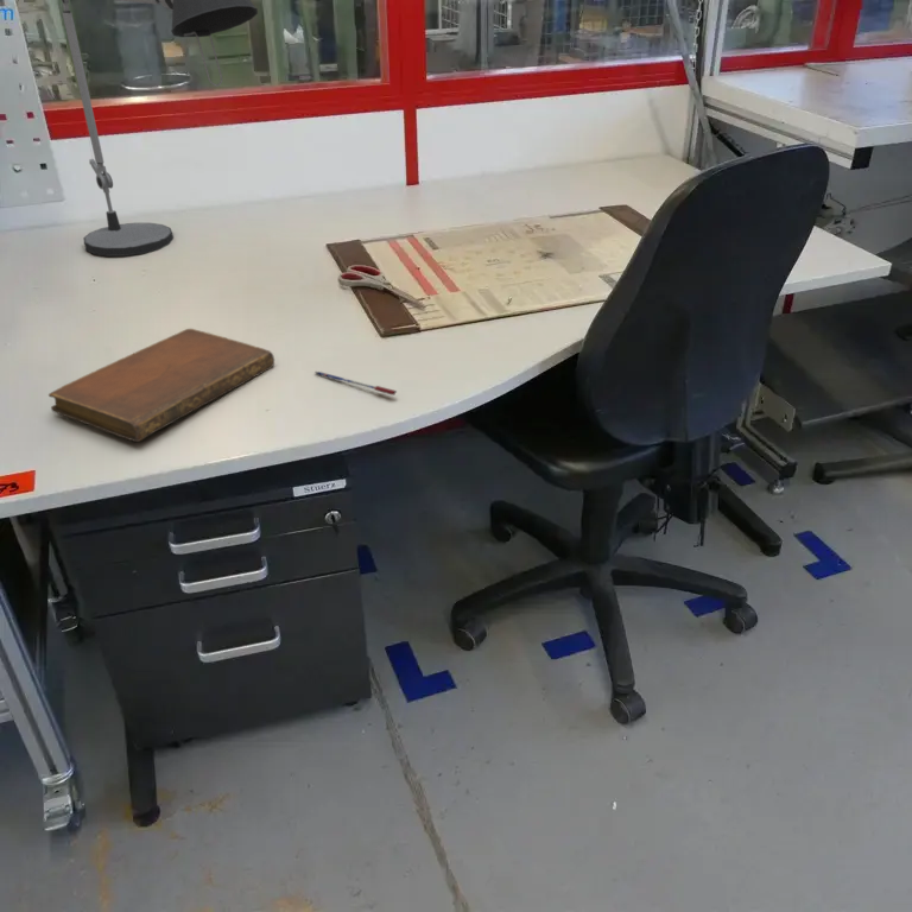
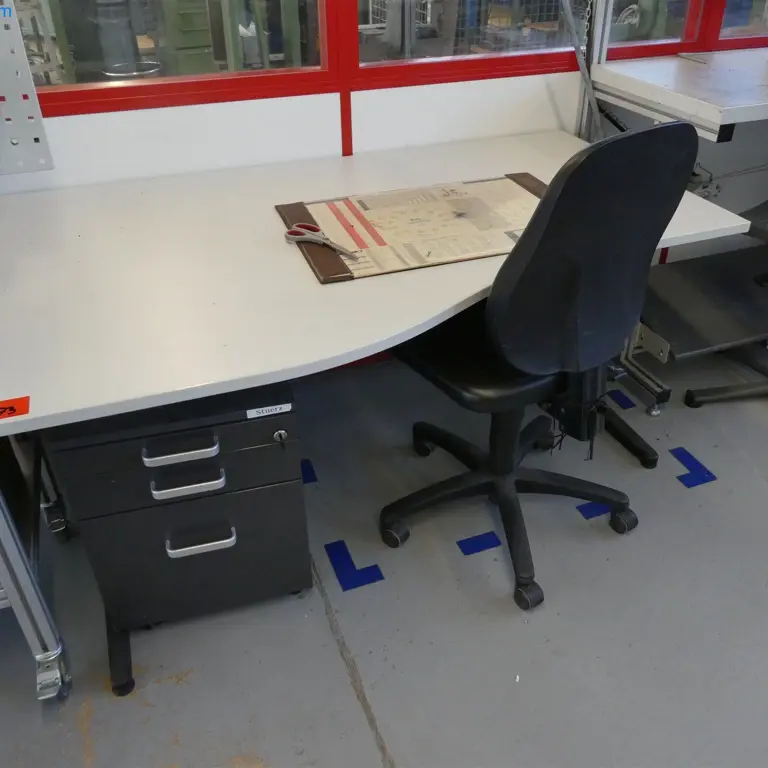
- notebook [48,328,276,443]
- pen [314,370,398,397]
- desk lamp [61,0,259,258]
